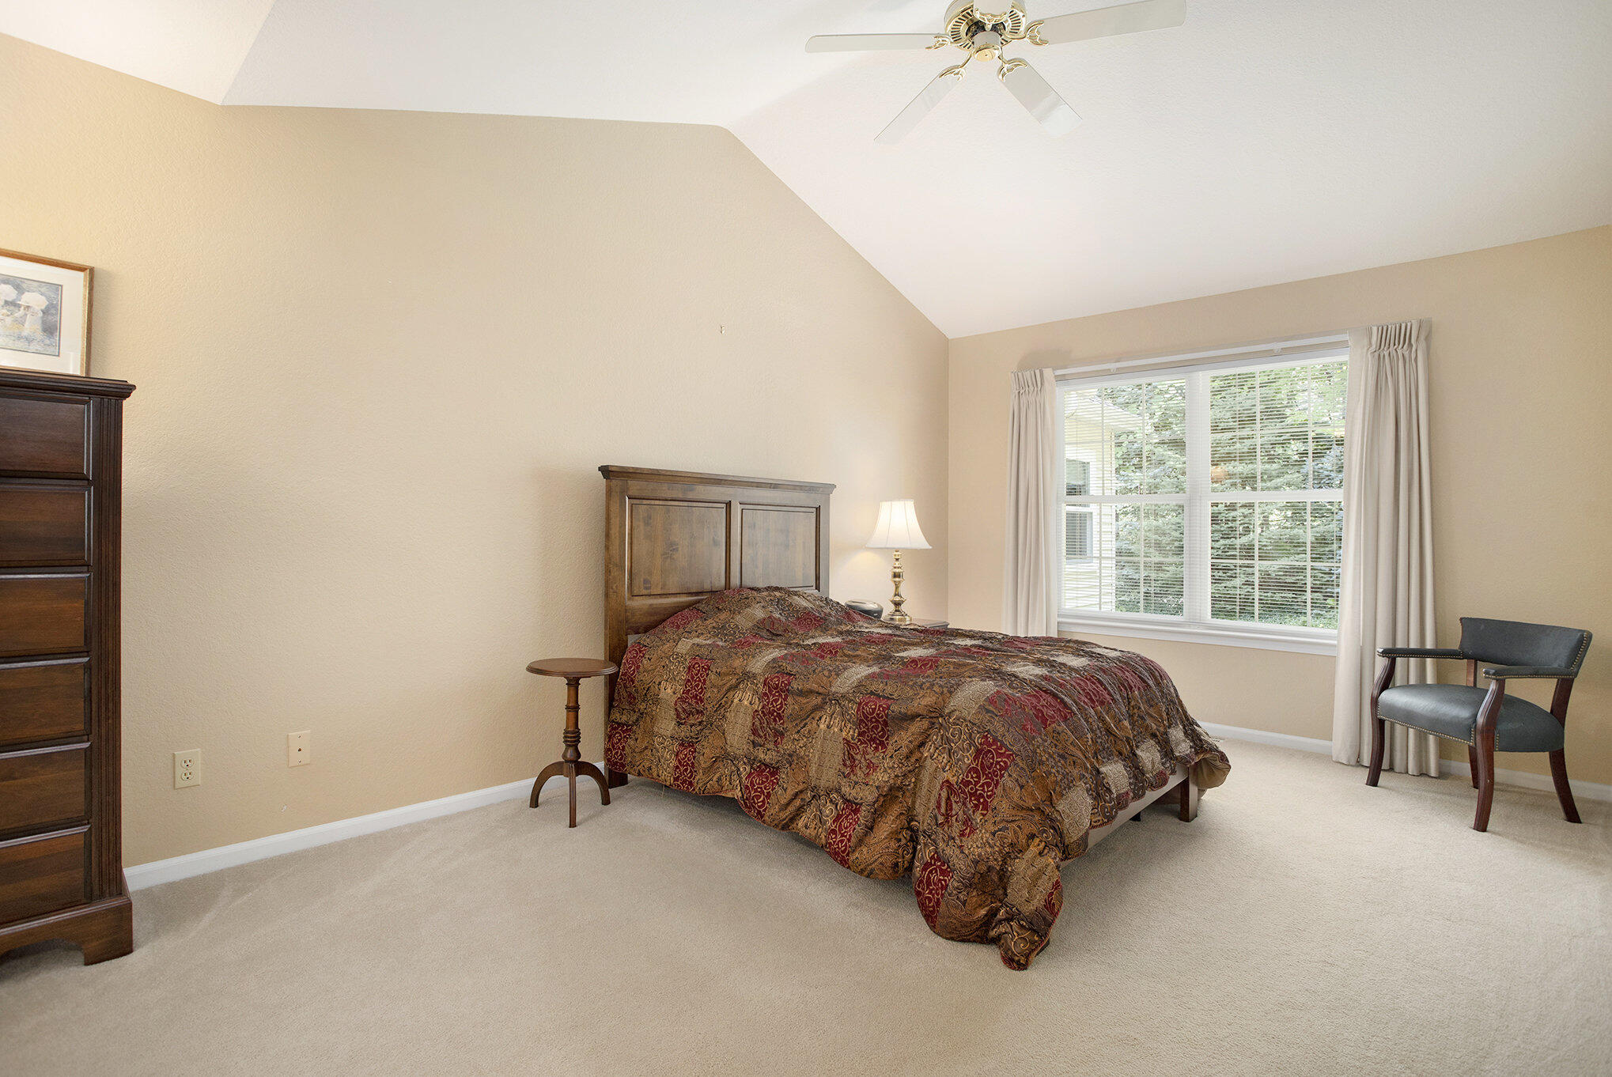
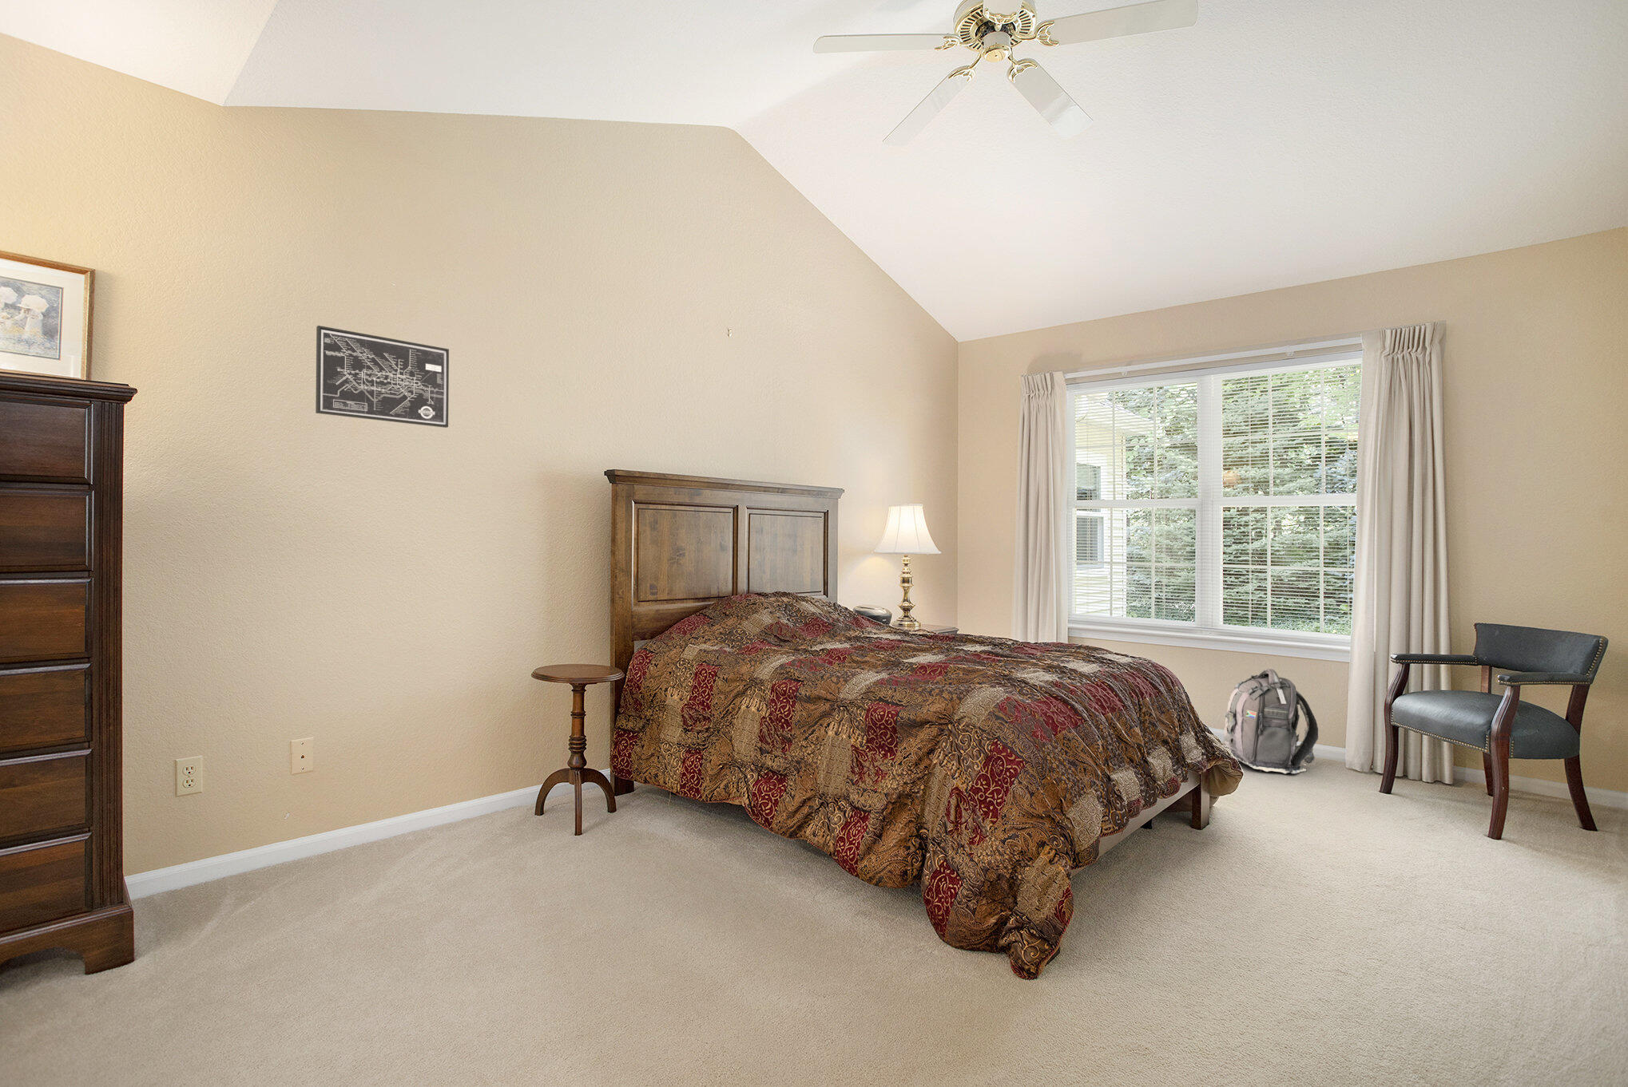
+ backpack [1223,668,1318,774]
+ wall art [314,325,449,428]
